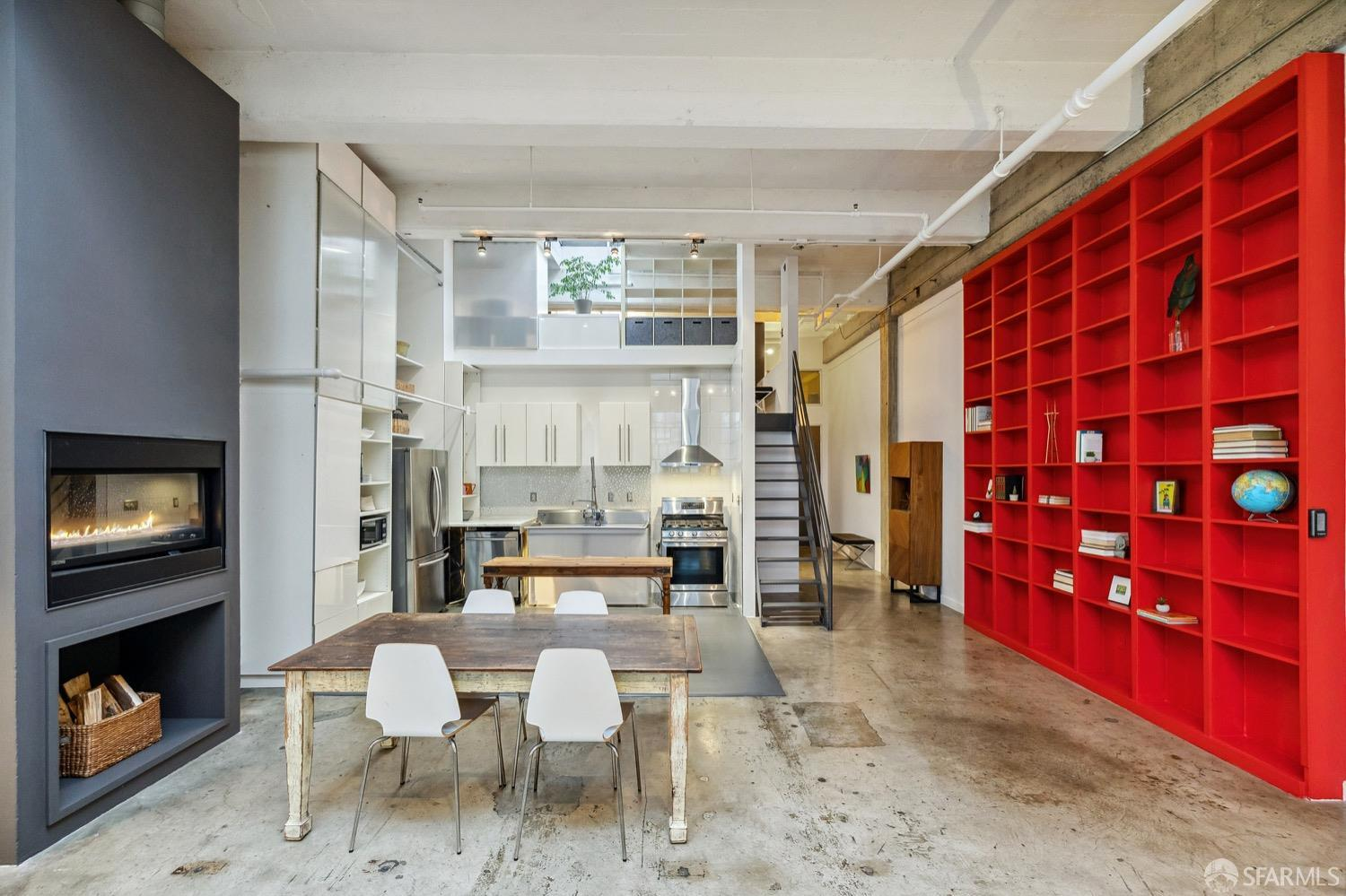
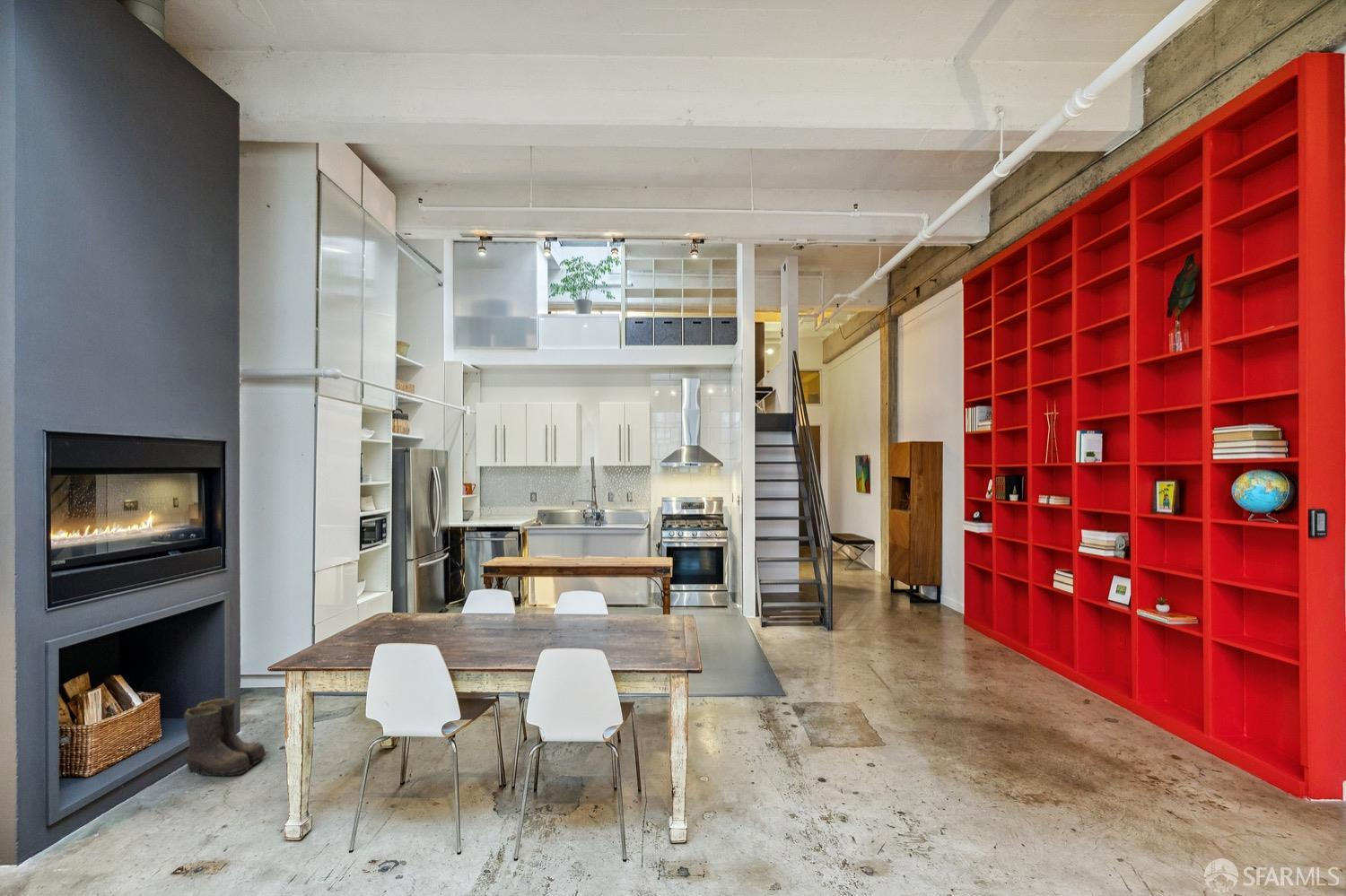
+ boots [183,698,269,777]
